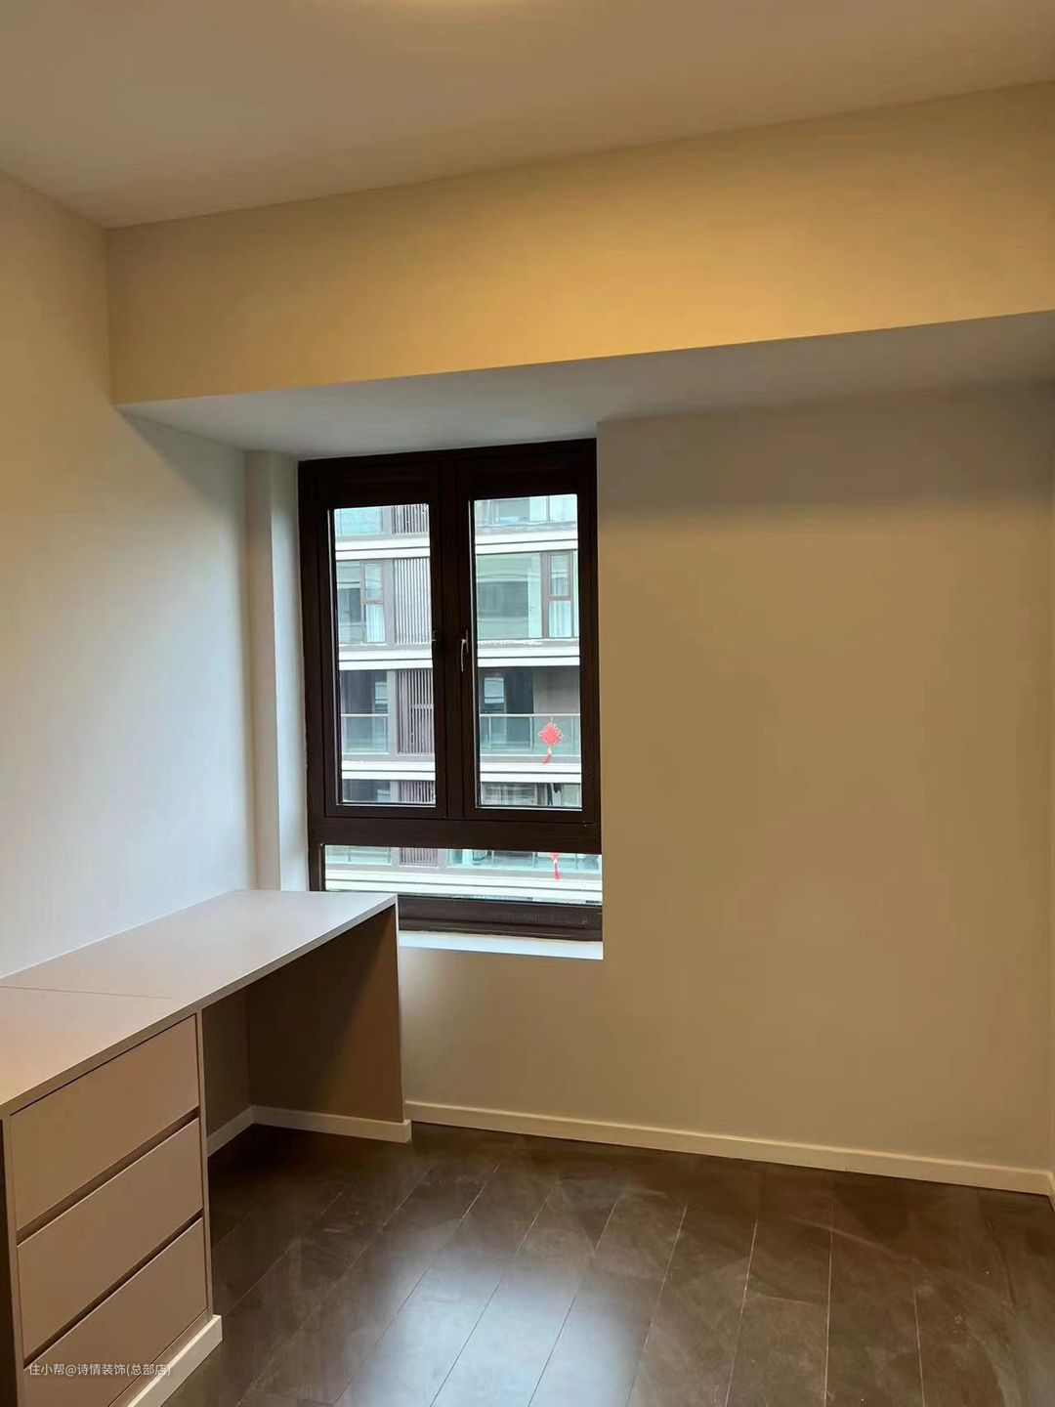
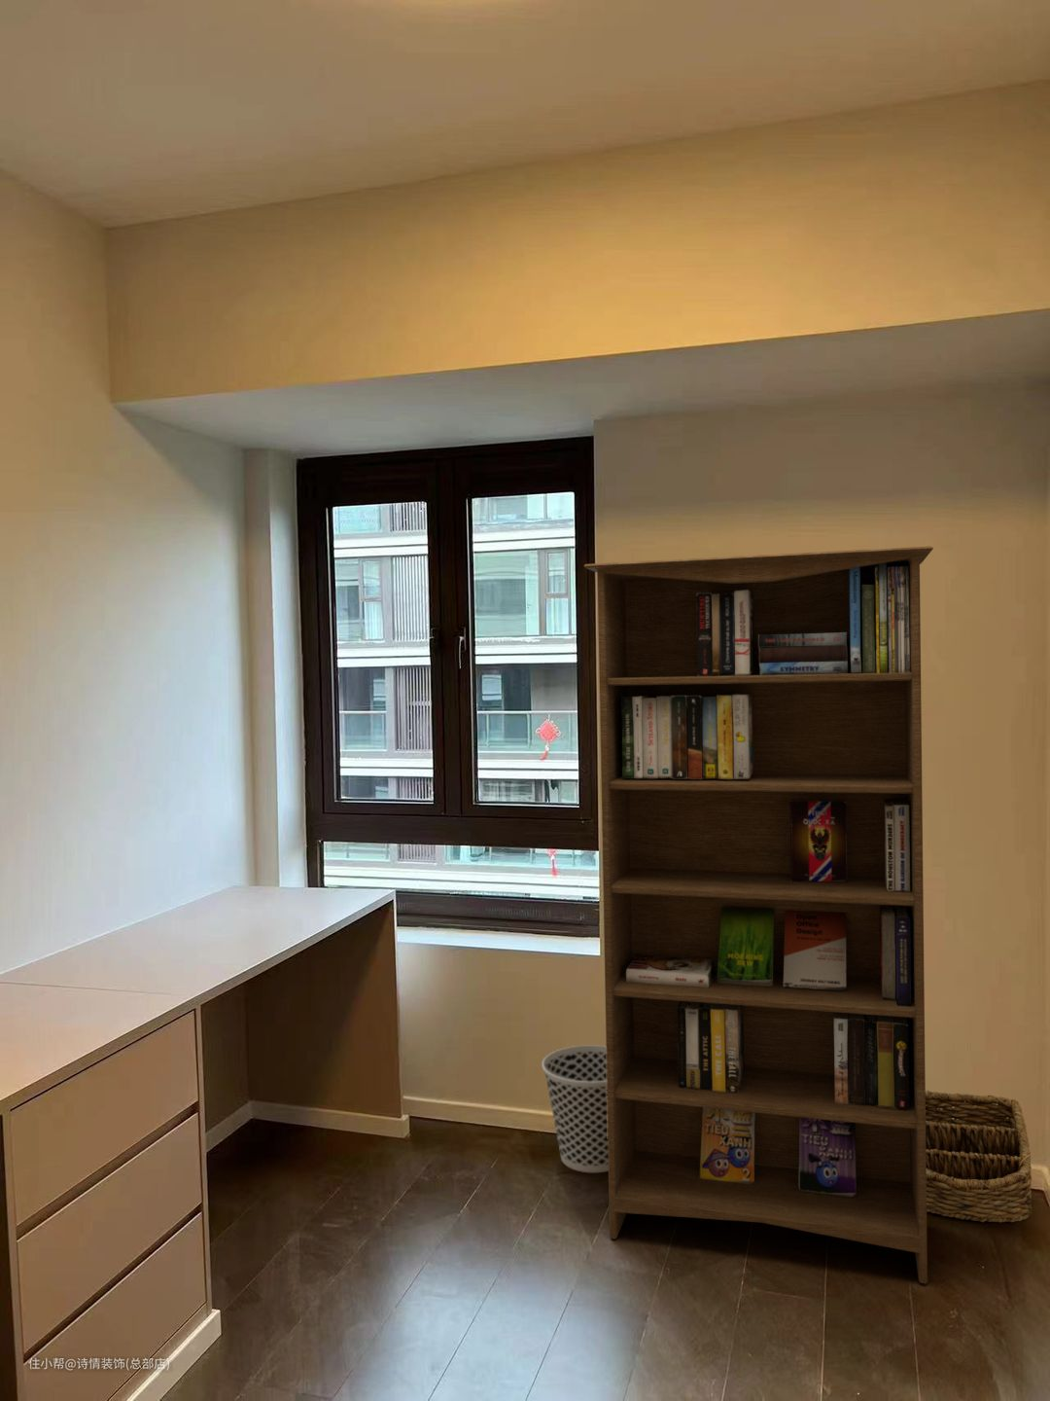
+ basket [925,1090,1032,1223]
+ bookcase [583,545,934,1284]
+ wastebasket [540,1045,609,1174]
